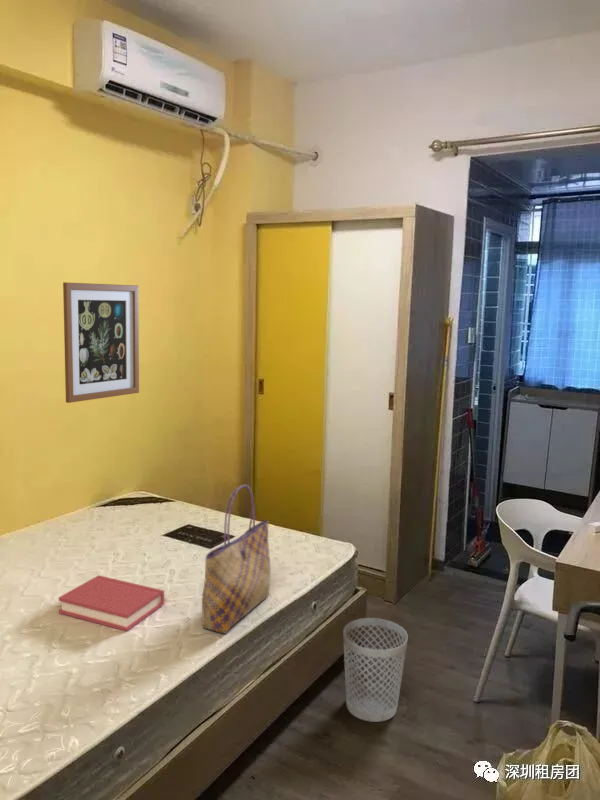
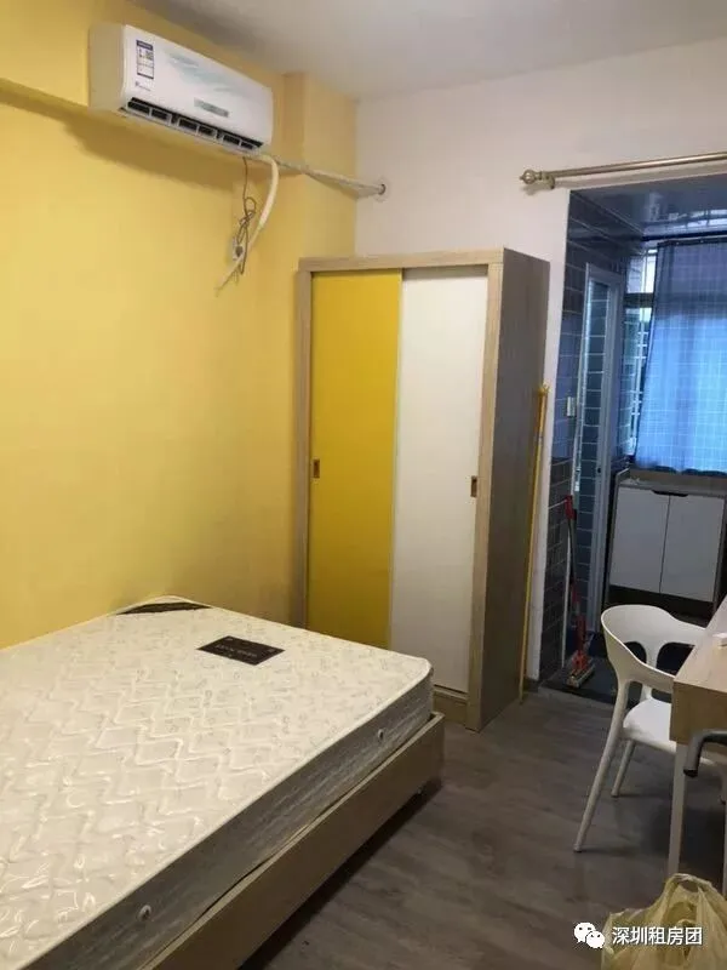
- wastebasket [342,617,409,723]
- wall art [62,281,140,404]
- hardback book [58,574,165,632]
- tote bag [201,484,272,635]
